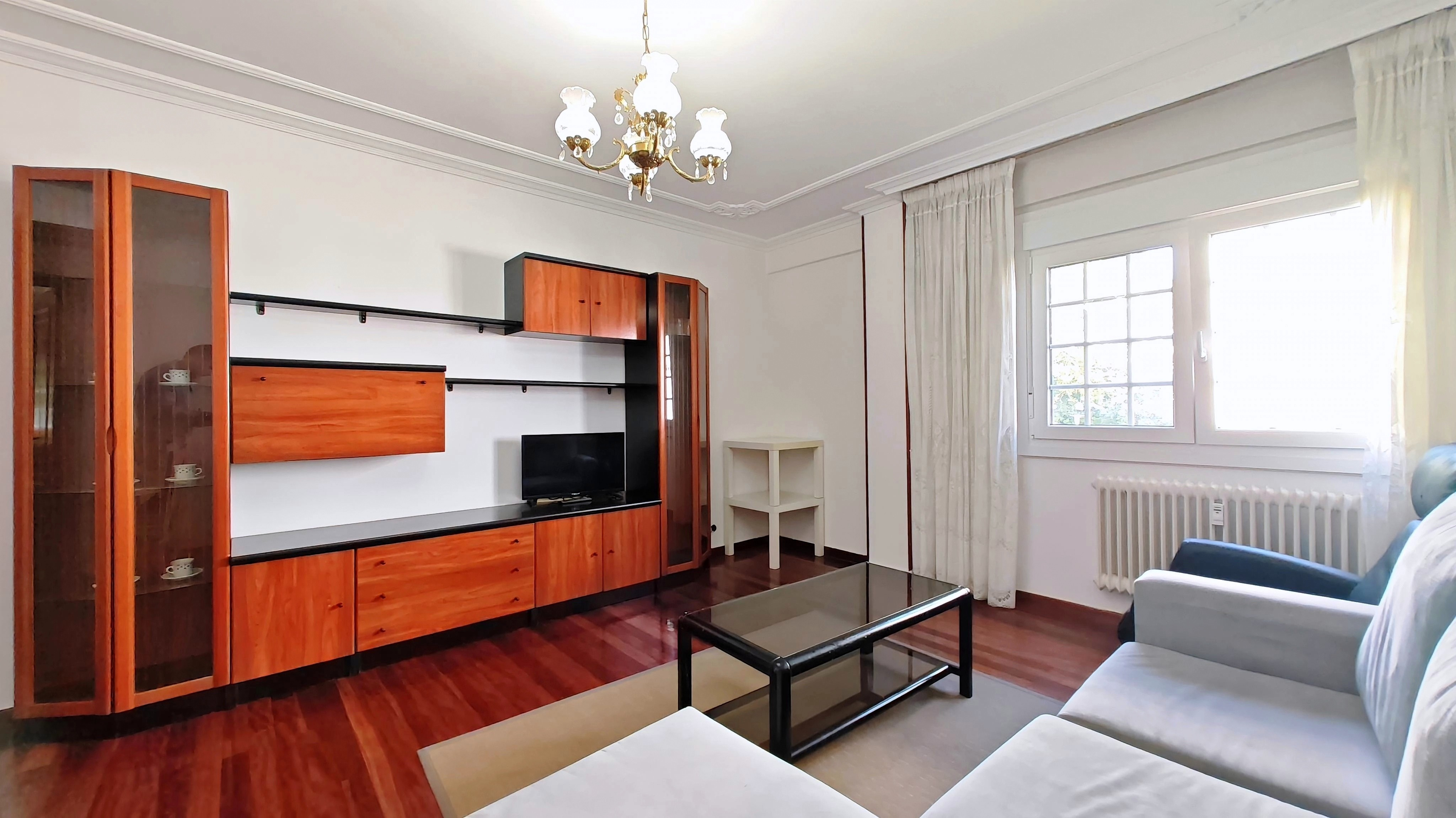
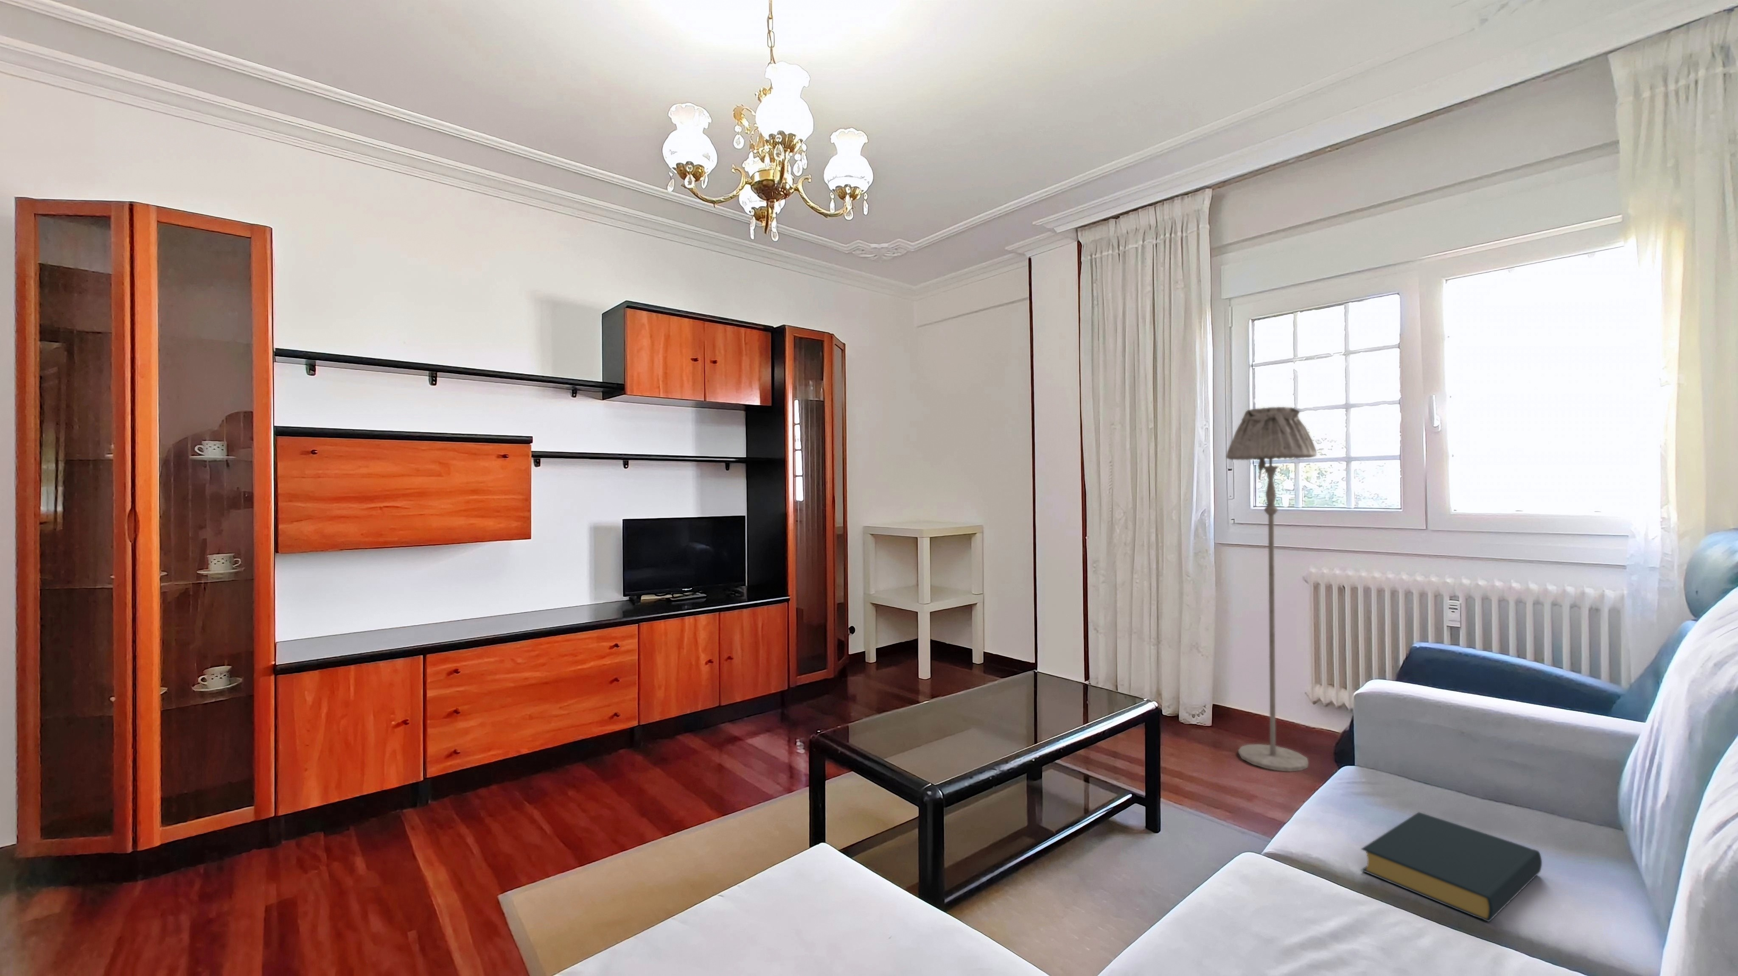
+ floor lamp [1226,407,1317,772]
+ hardback book [1361,811,1542,922]
